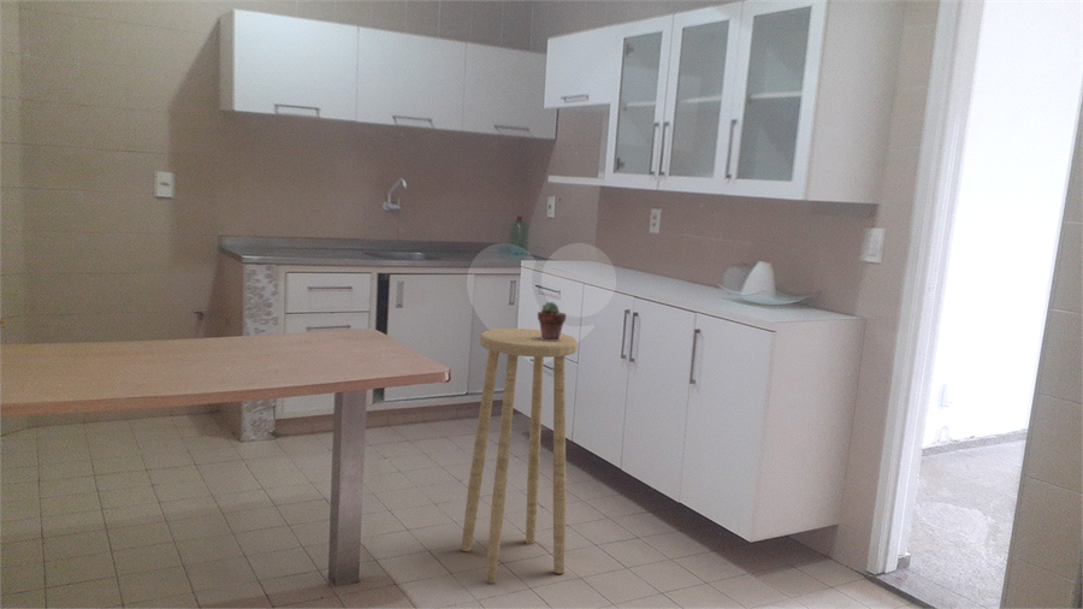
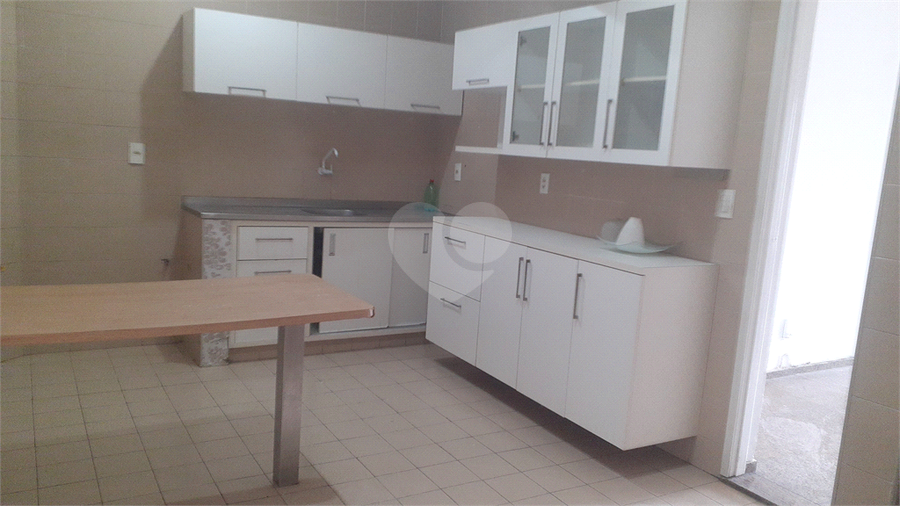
- stool [461,327,579,584]
- potted succulent [537,301,567,341]
